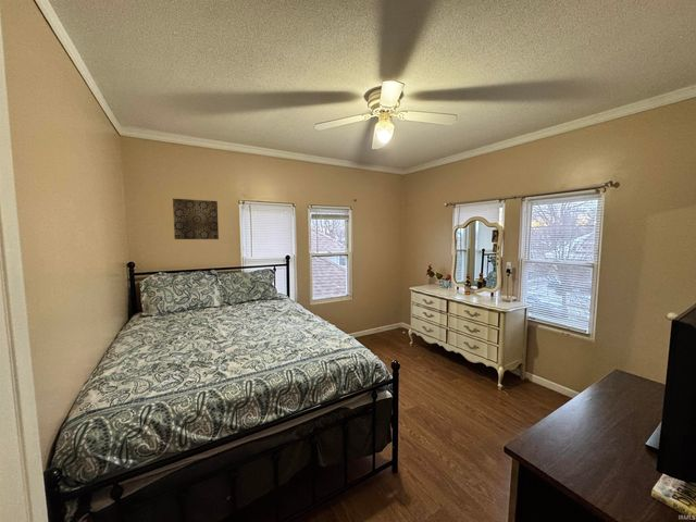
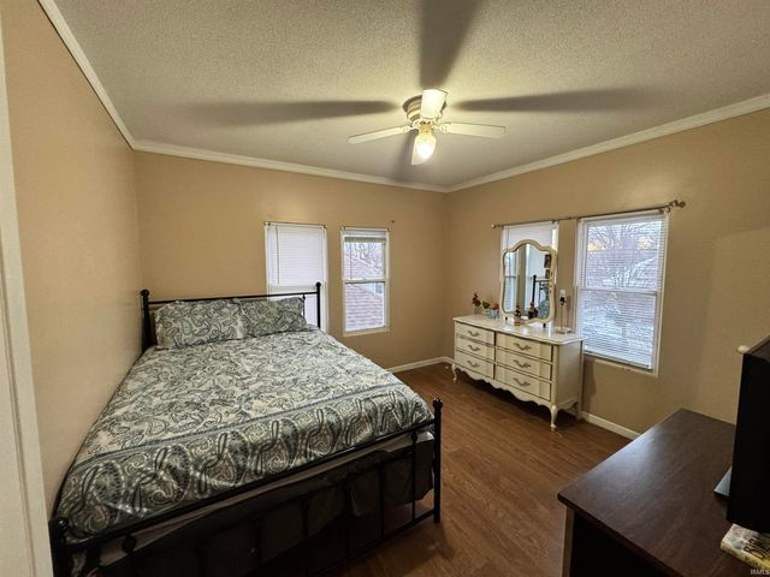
- wall art [172,198,220,240]
